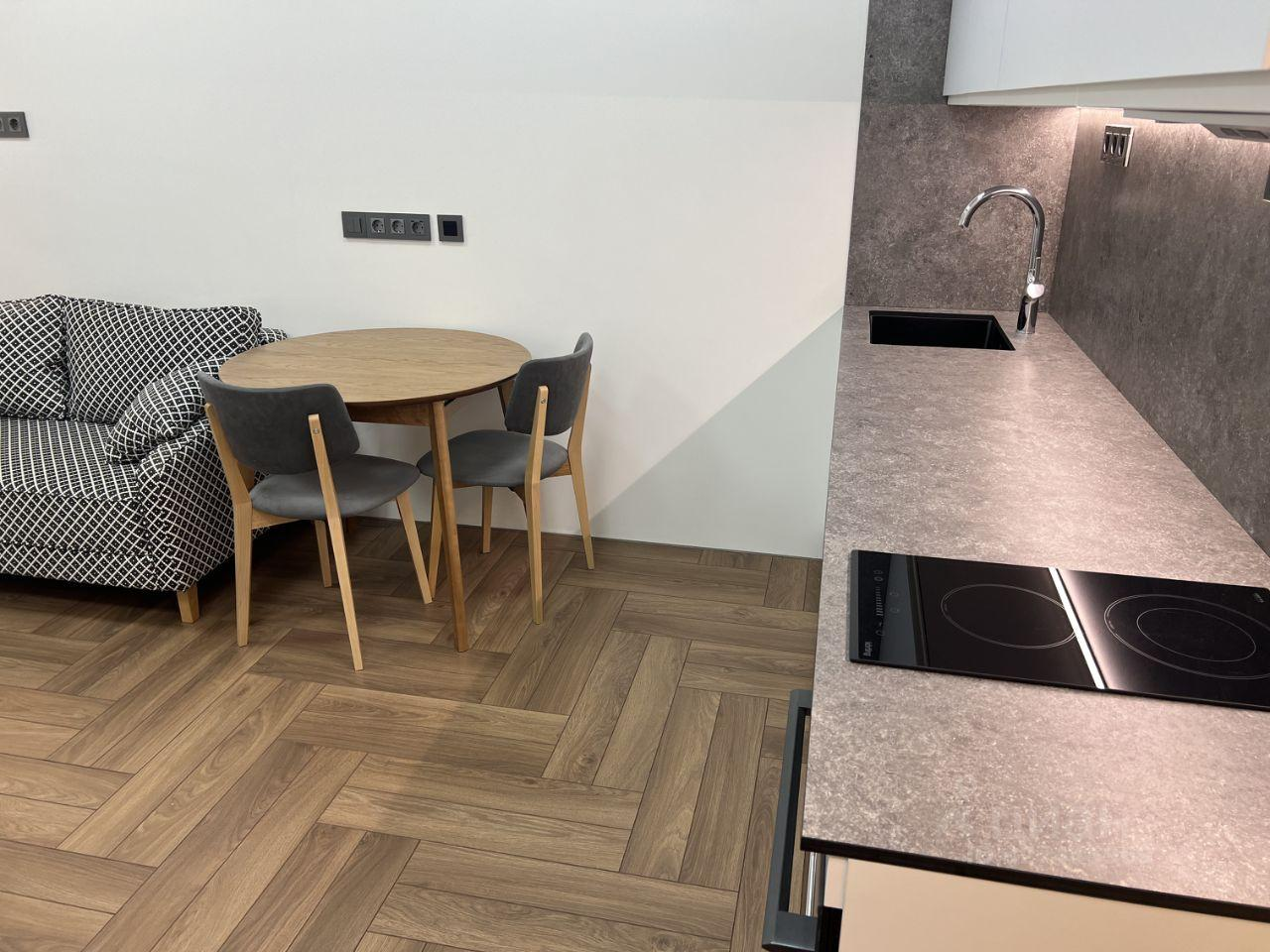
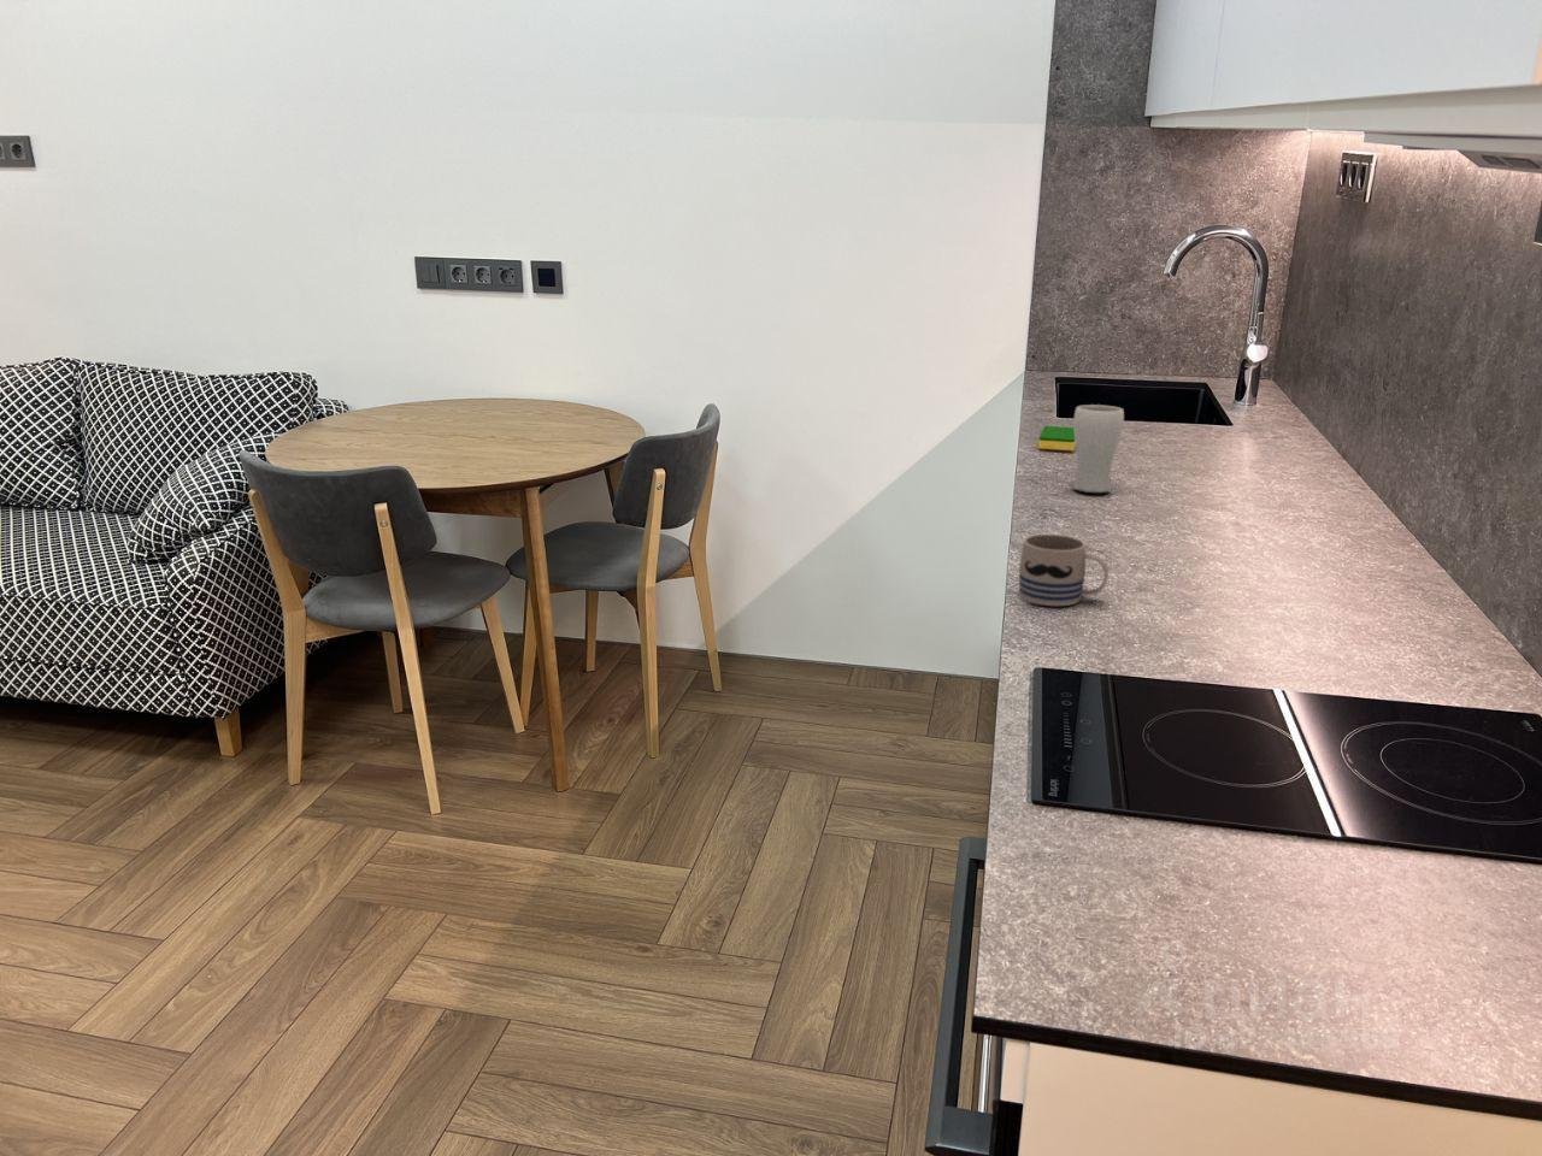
+ drinking glass [1072,403,1126,494]
+ mug [1017,533,1110,607]
+ dish sponge [1037,425,1076,452]
